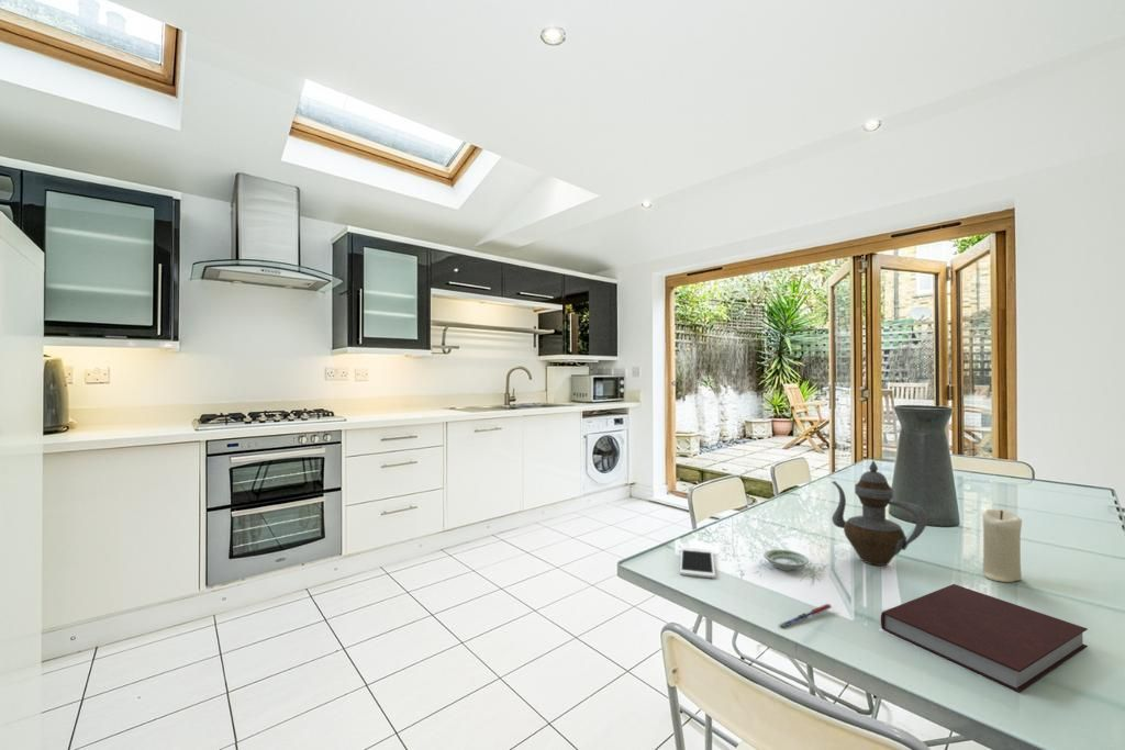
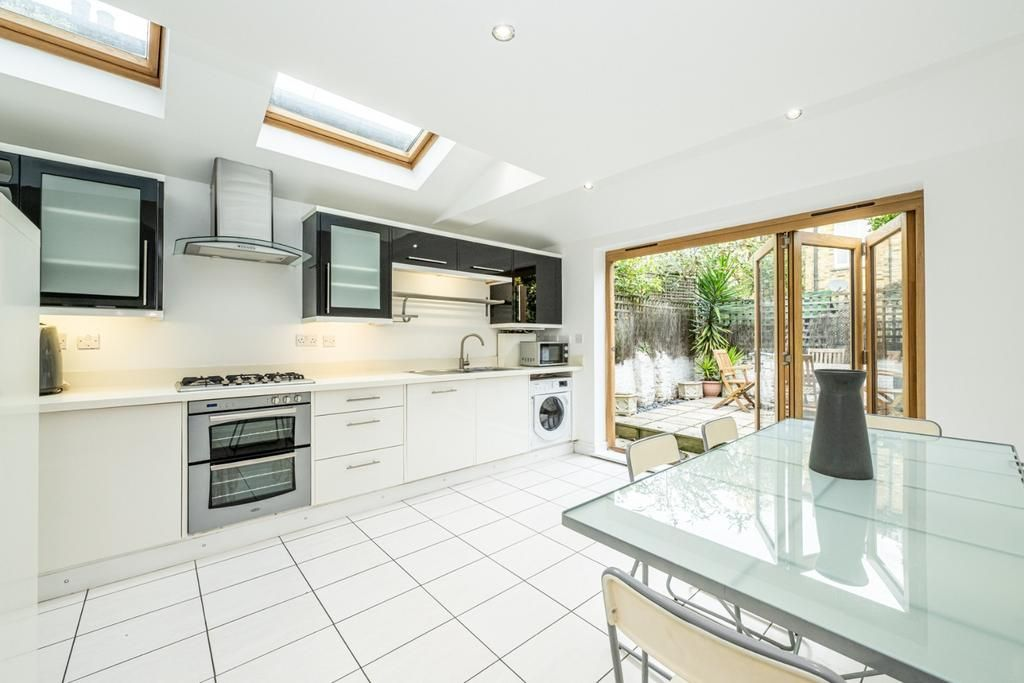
- saucer [764,548,810,572]
- pen [778,603,833,629]
- teapot [831,459,928,567]
- candle [981,507,1023,583]
- notebook [880,583,1089,693]
- cell phone [679,547,716,579]
